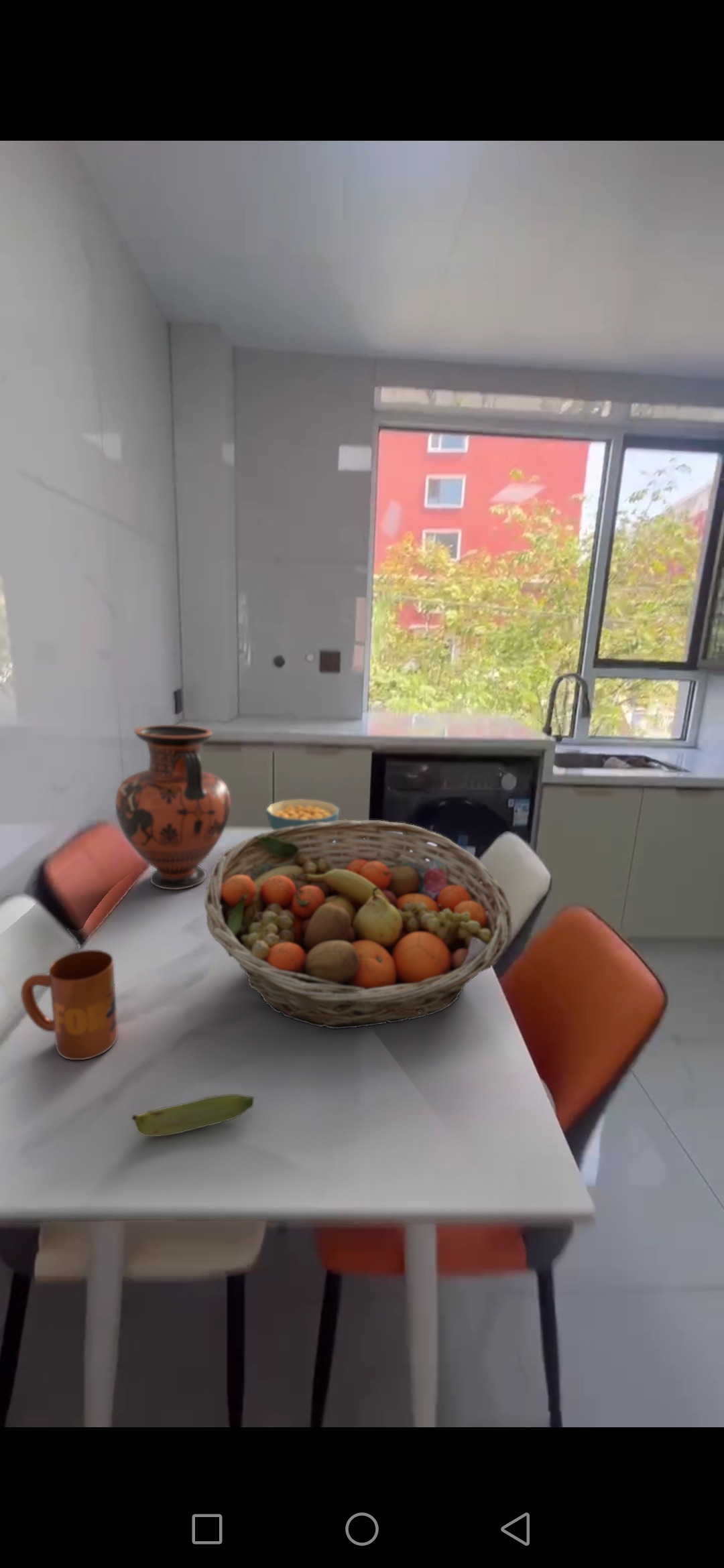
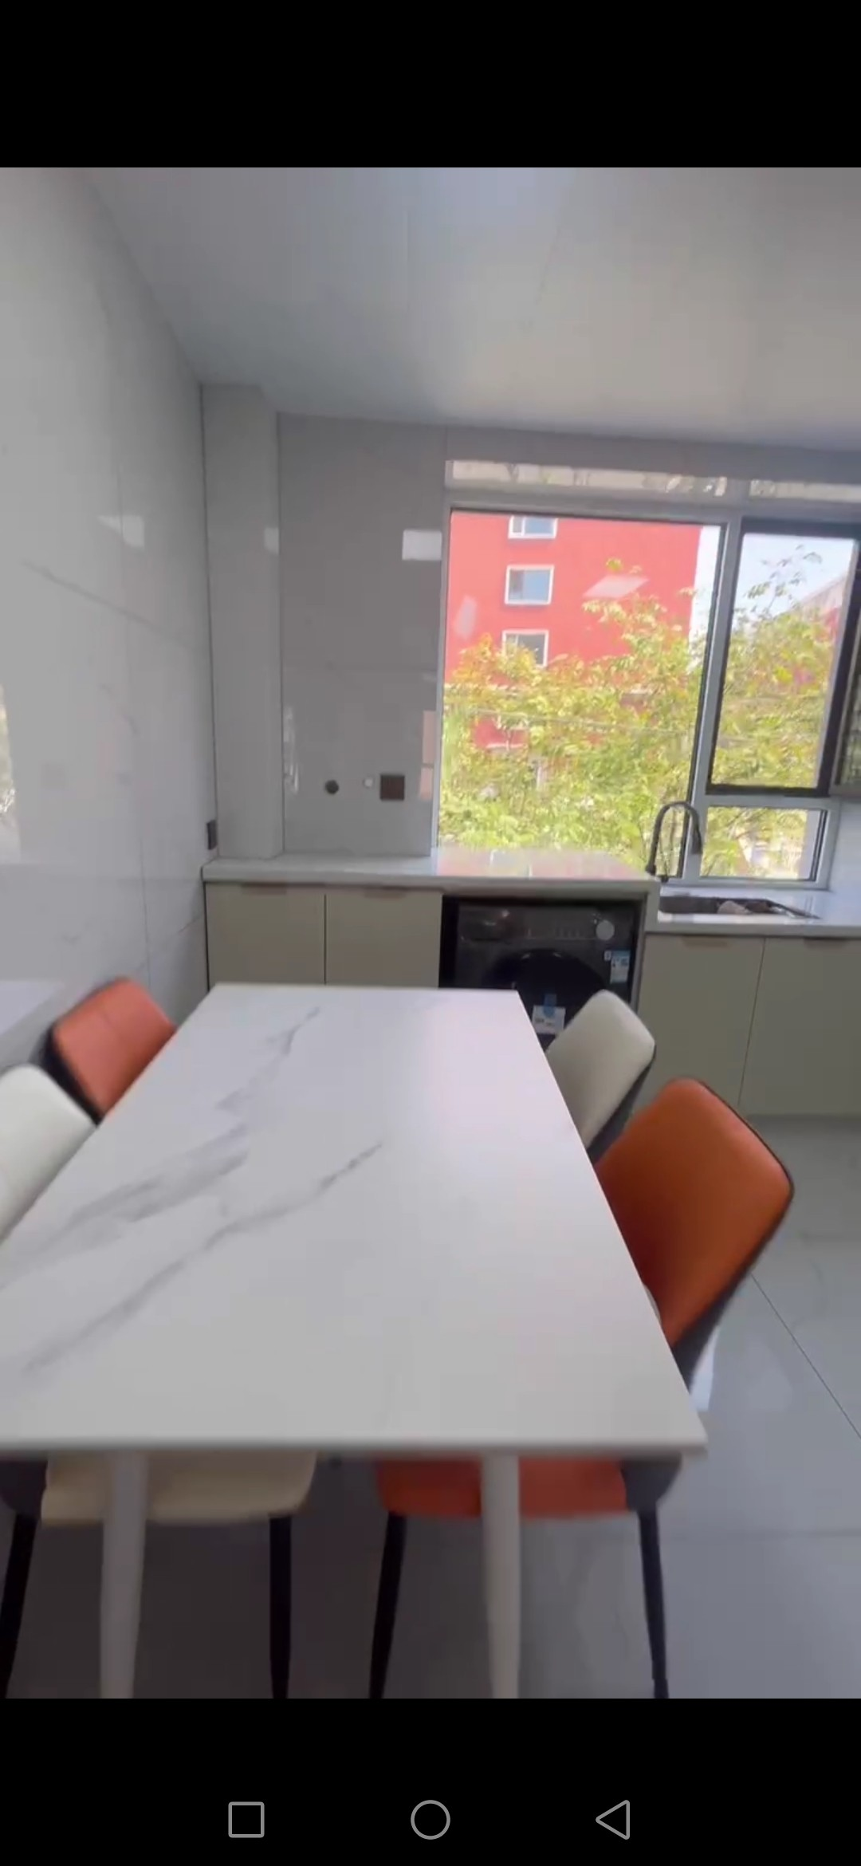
- mug [20,949,119,1061]
- vase [115,724,231,891]
- cereal bowl [265,798,340,830]
- banana [131,1094,254,1137]
- fruit basket [204,820,513,1030]
